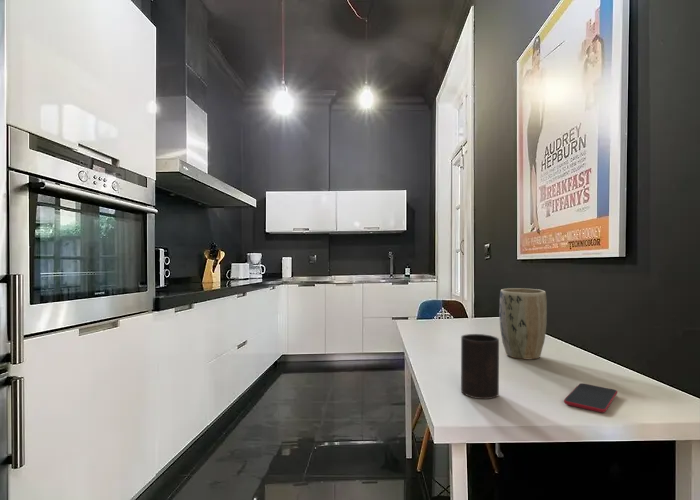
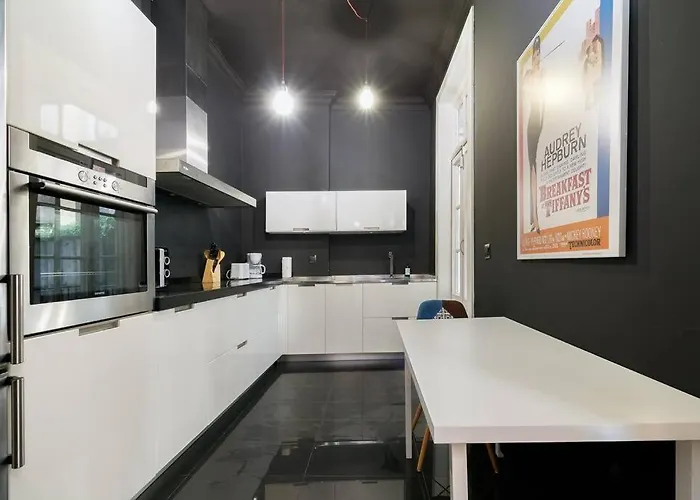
- cup [460,333,500,400]
- plant pot [498,287,548,361]
- smartphone [563,382,618,414]
